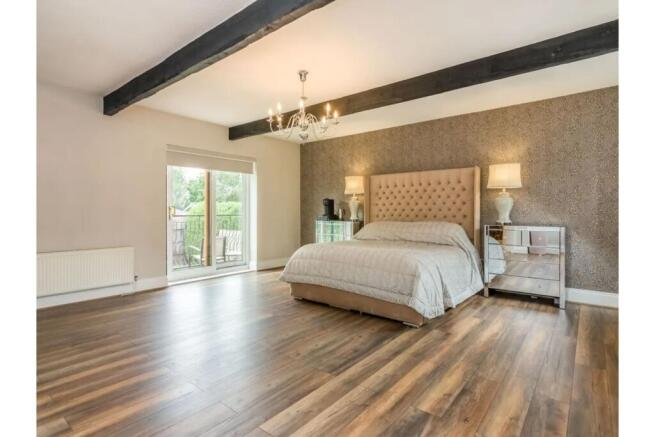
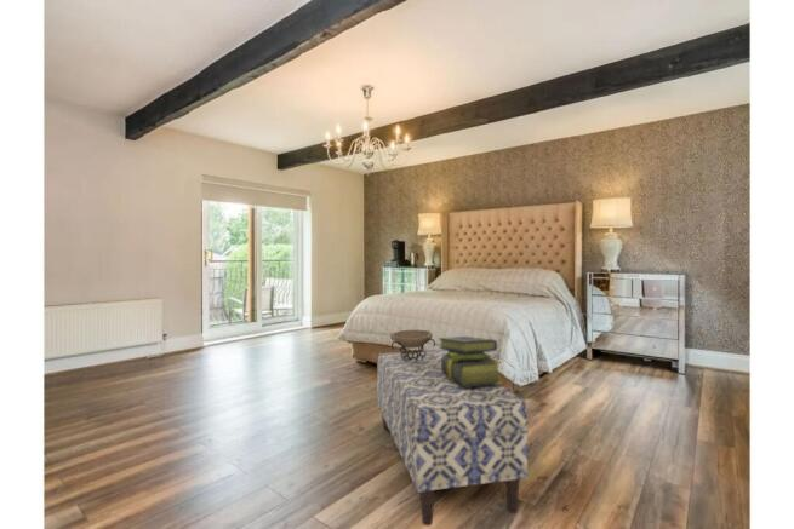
+ stack of books [438,335,503,386]
+ decorative bowl [389,329,436,362]
+ bench [376,349,530,527]
